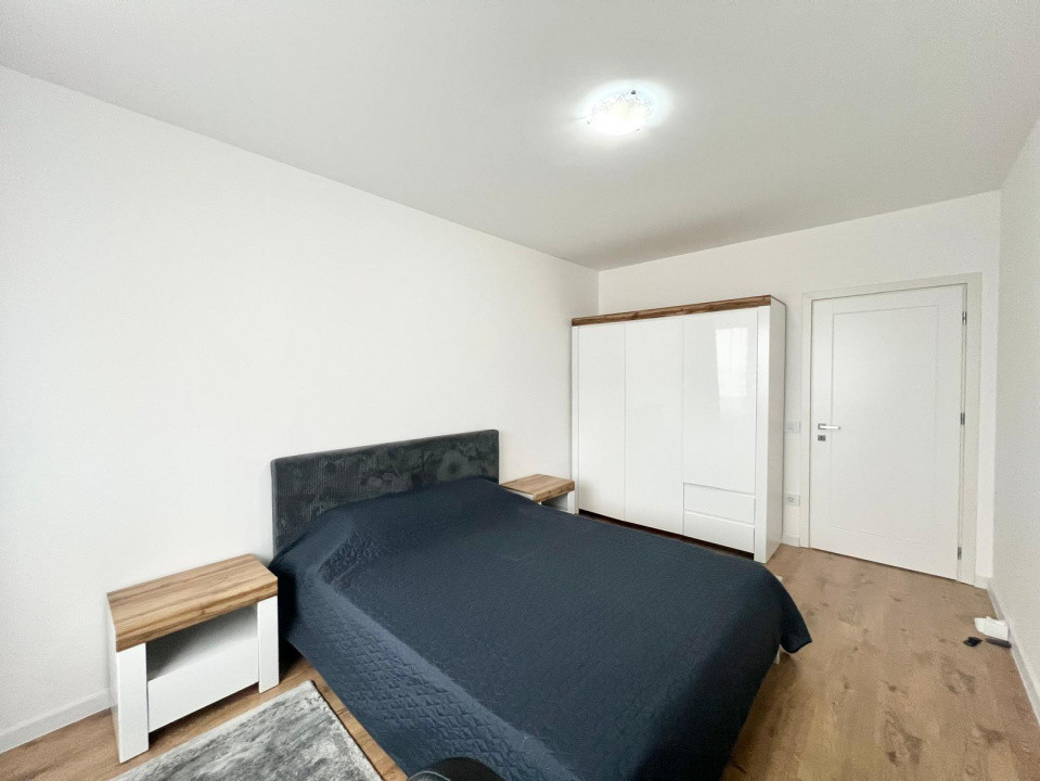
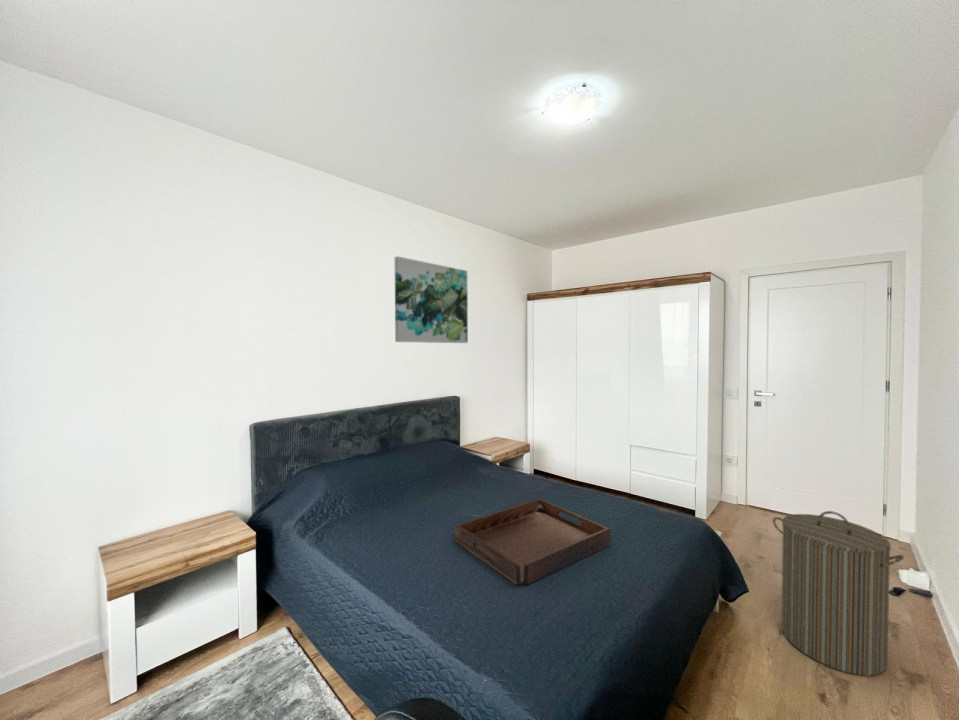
+ laundry hamper [772,510,905,677]
+ wall art [394,255,469,344]
+ serving tray [453,498,612,586]
